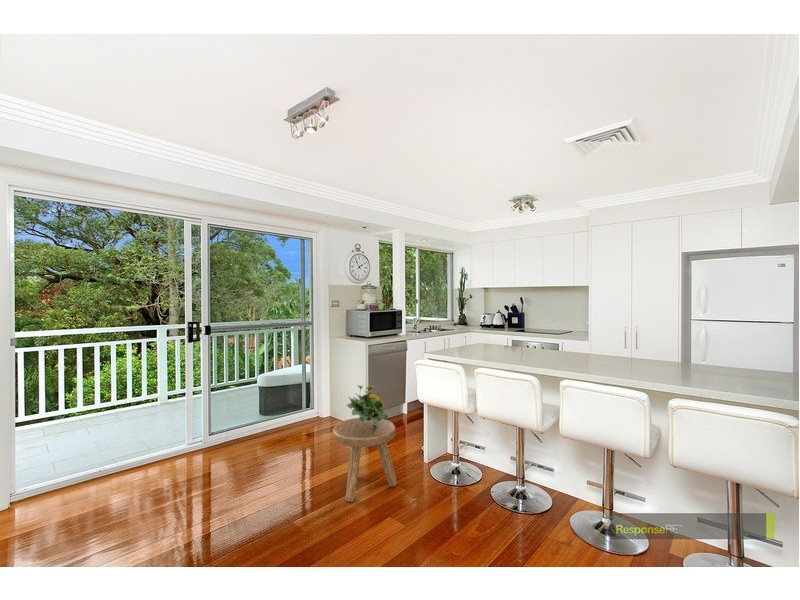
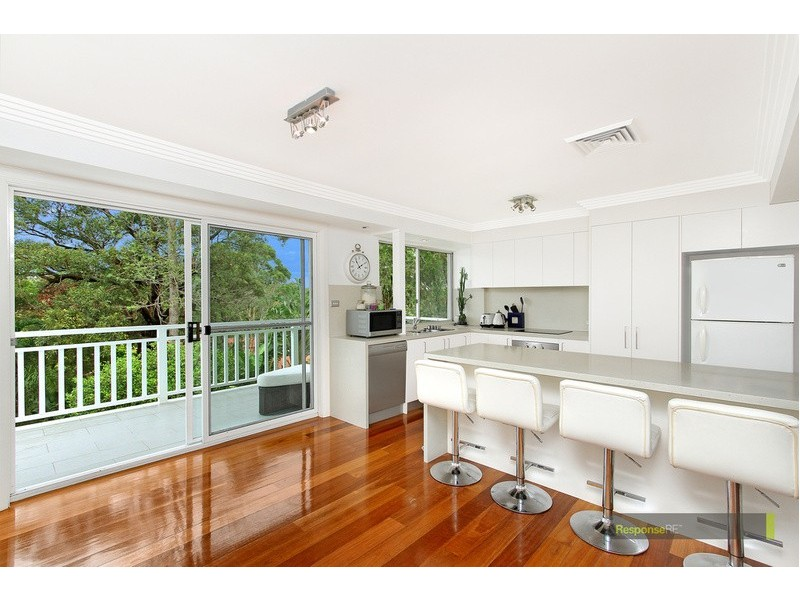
- stool [332,417,398,503]
- flowering plant [345,384,389,425]
